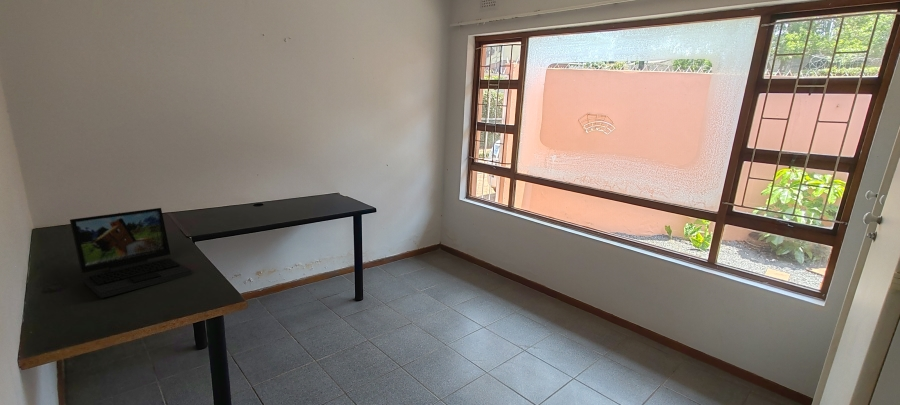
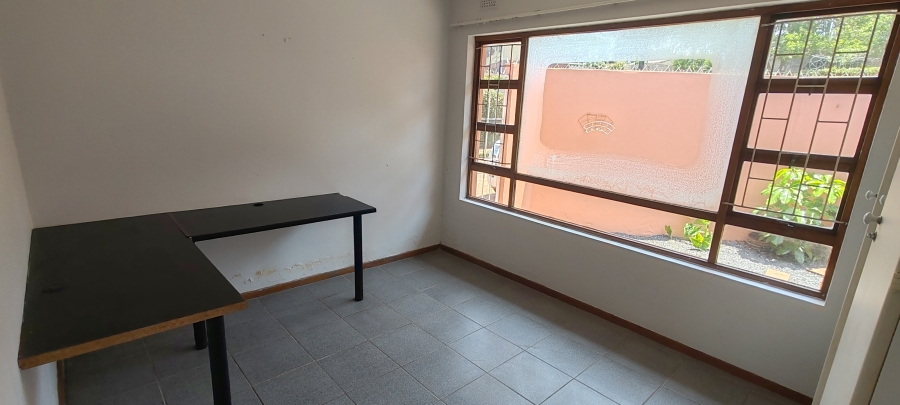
- laptop [69,207,193,299]
